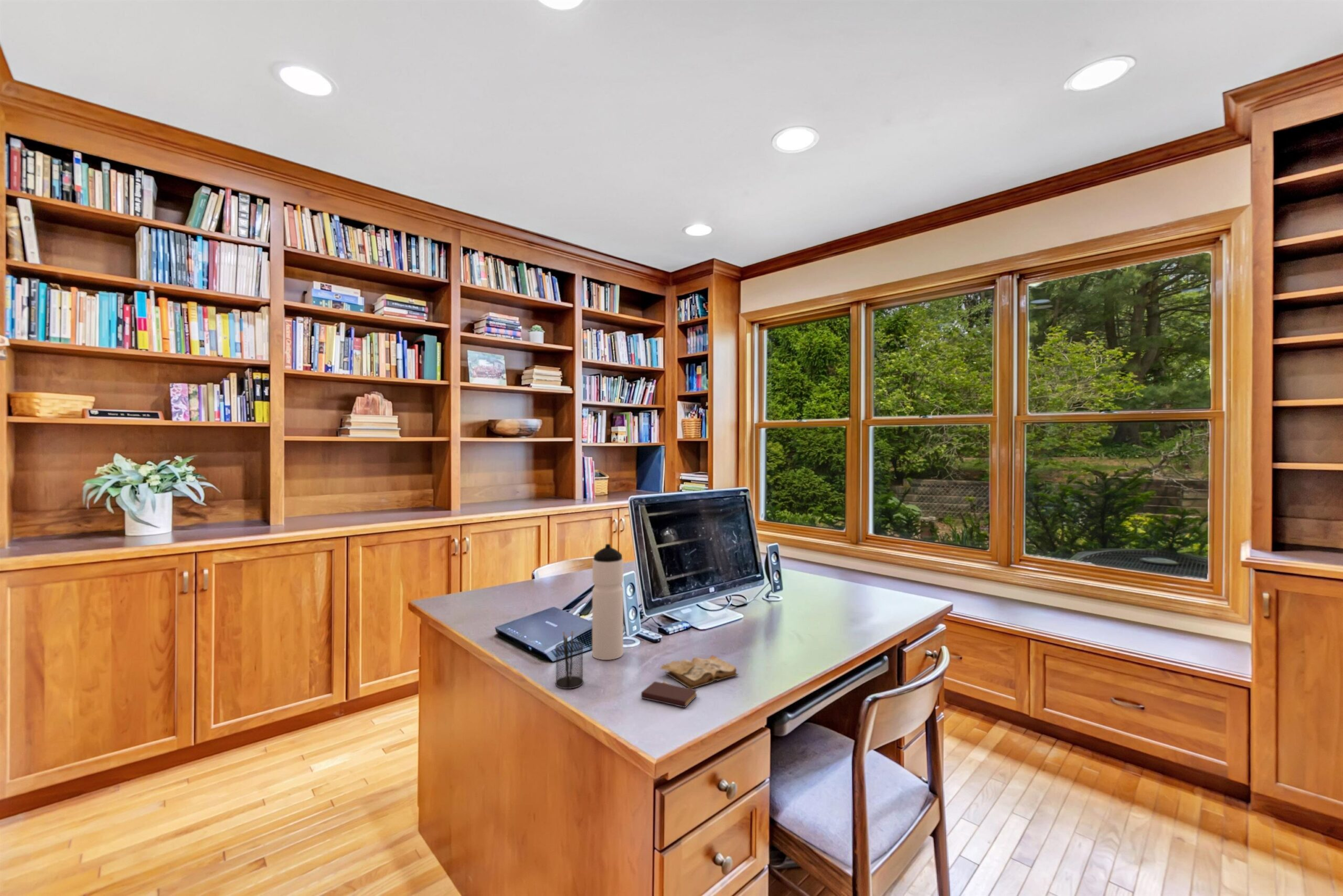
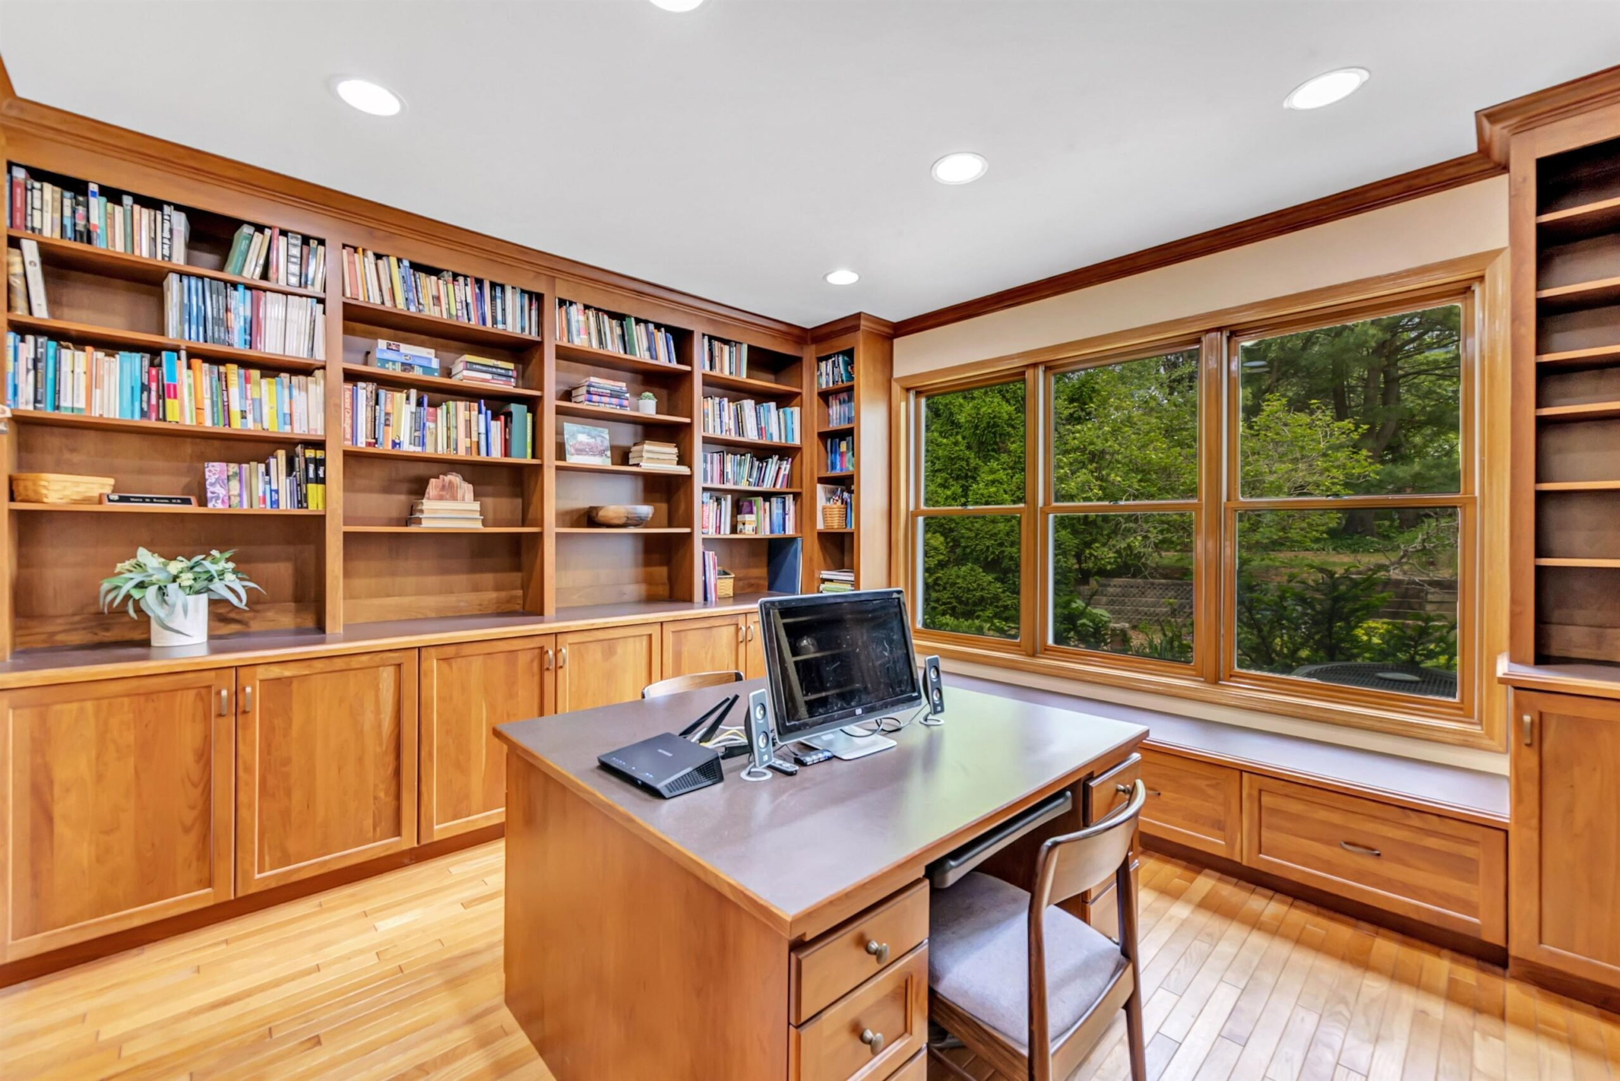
- water bottle [592,543,624,660]
- book [641,655,739,708]
- pencil holder [555,630,584,689]
